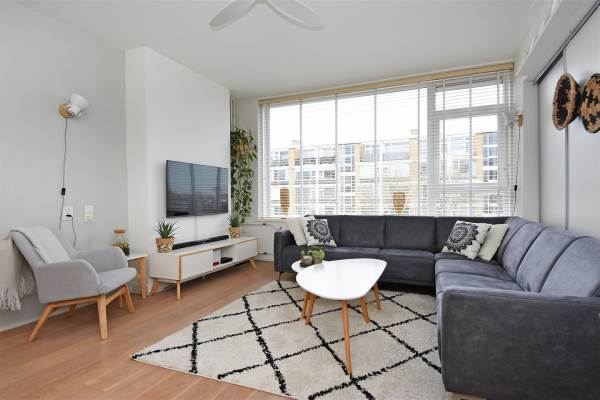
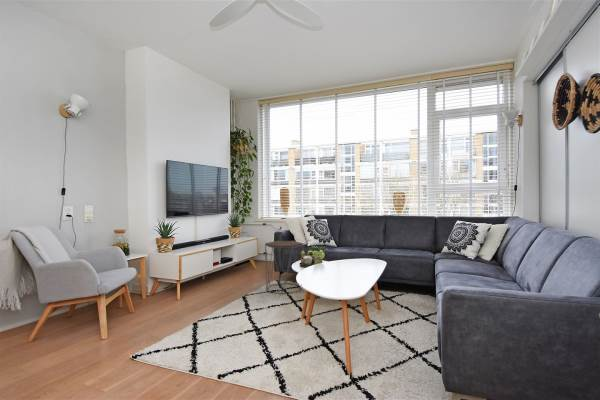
+ side table [264,240,304,295]
